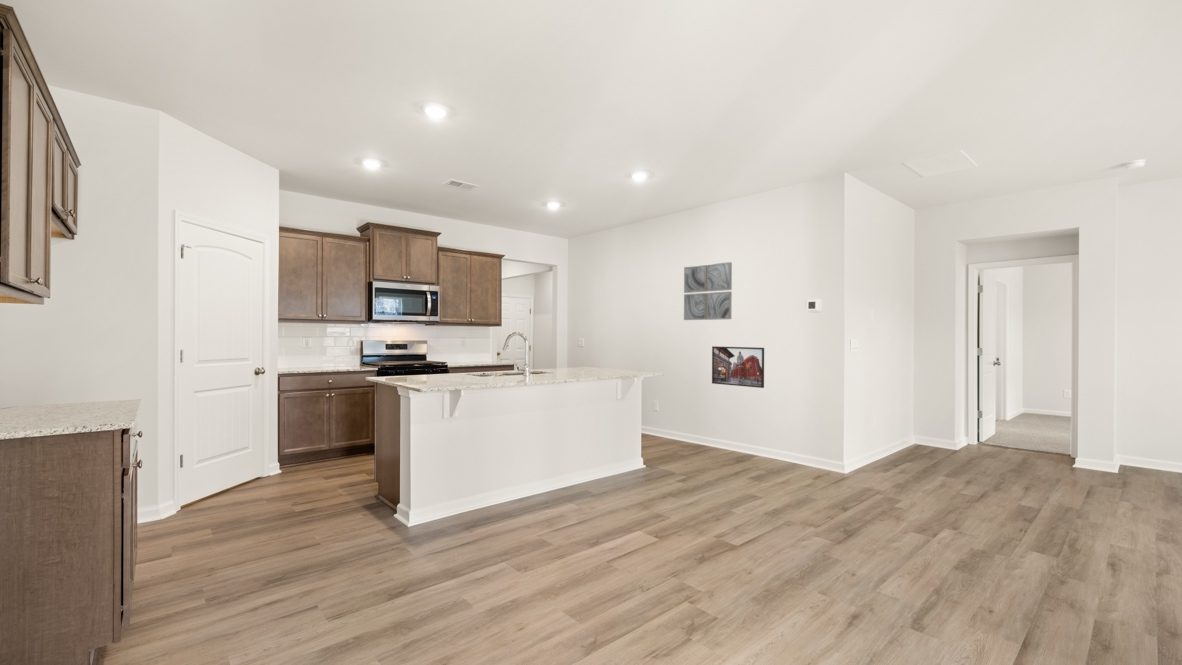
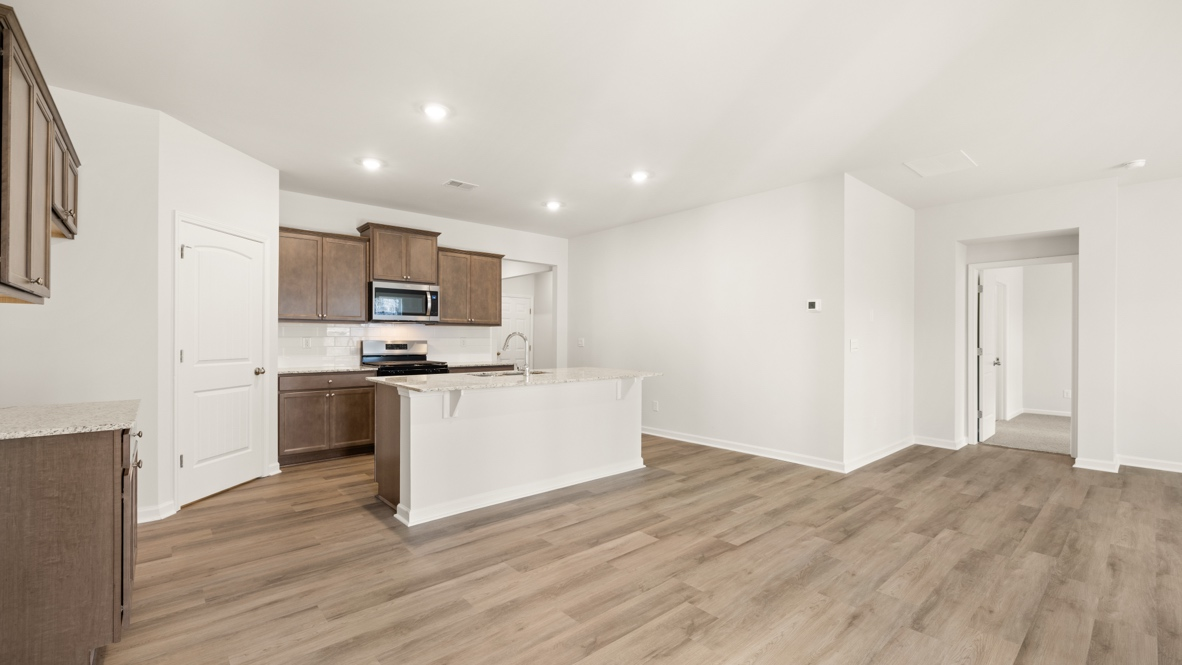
- wall art [683,261,733,321]
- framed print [711,345,765,389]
